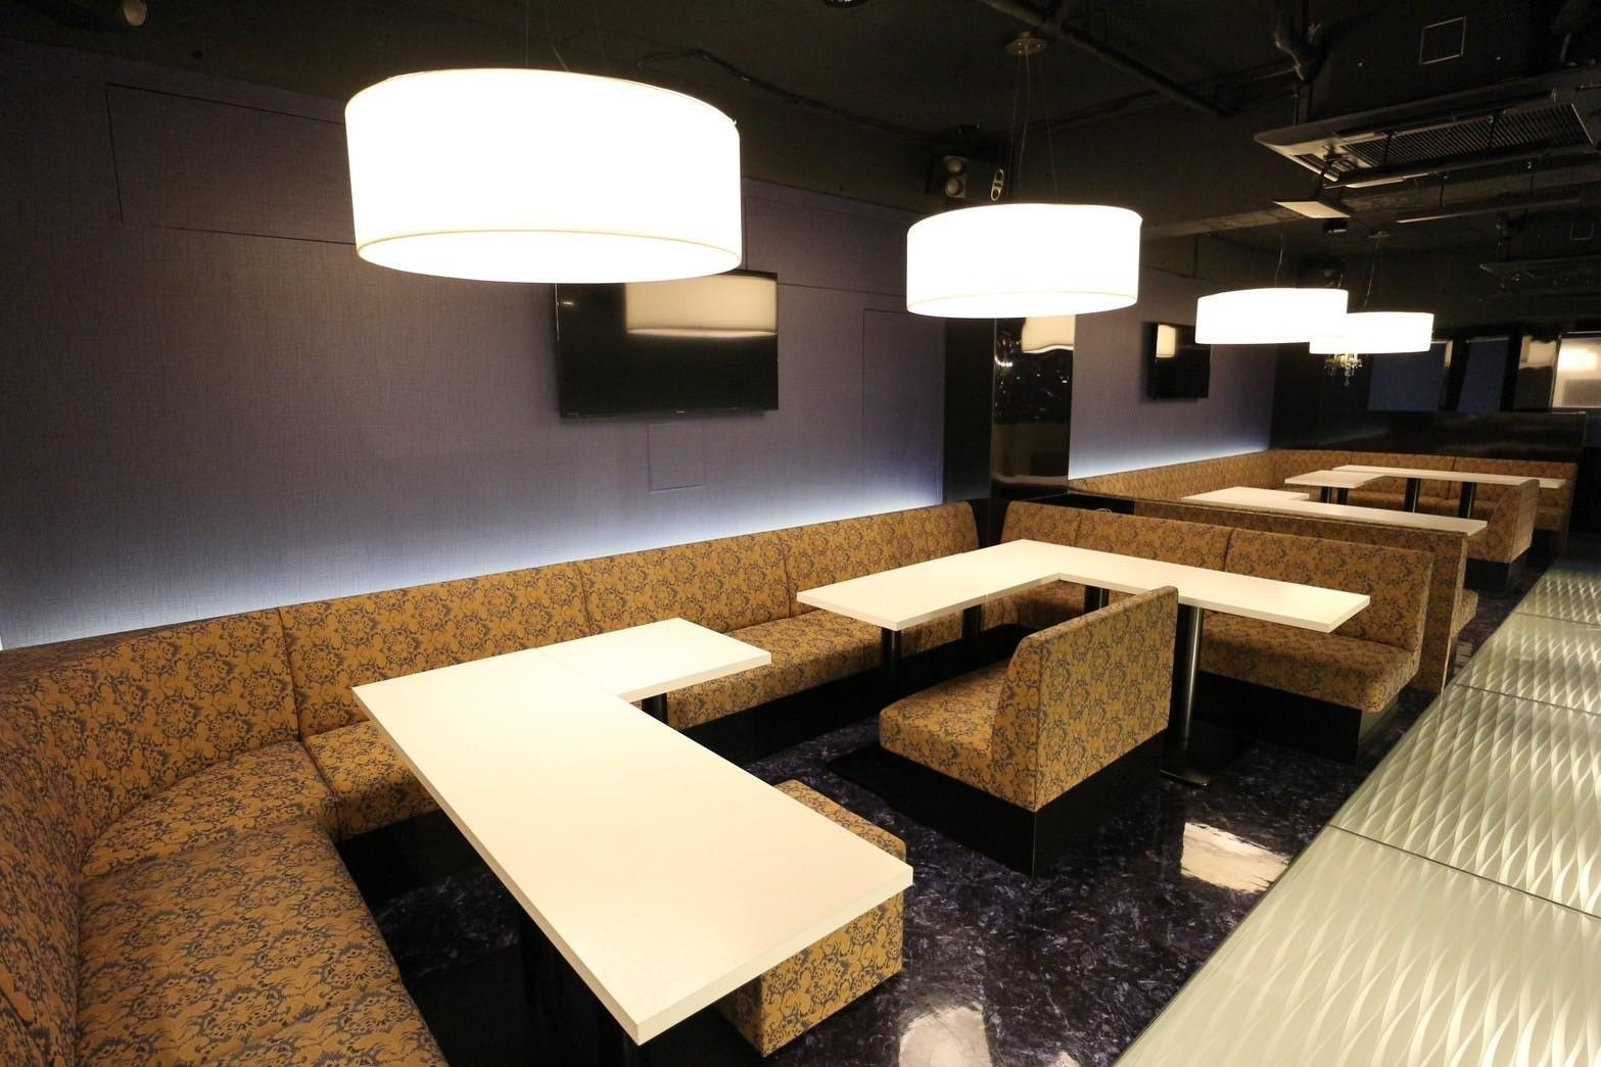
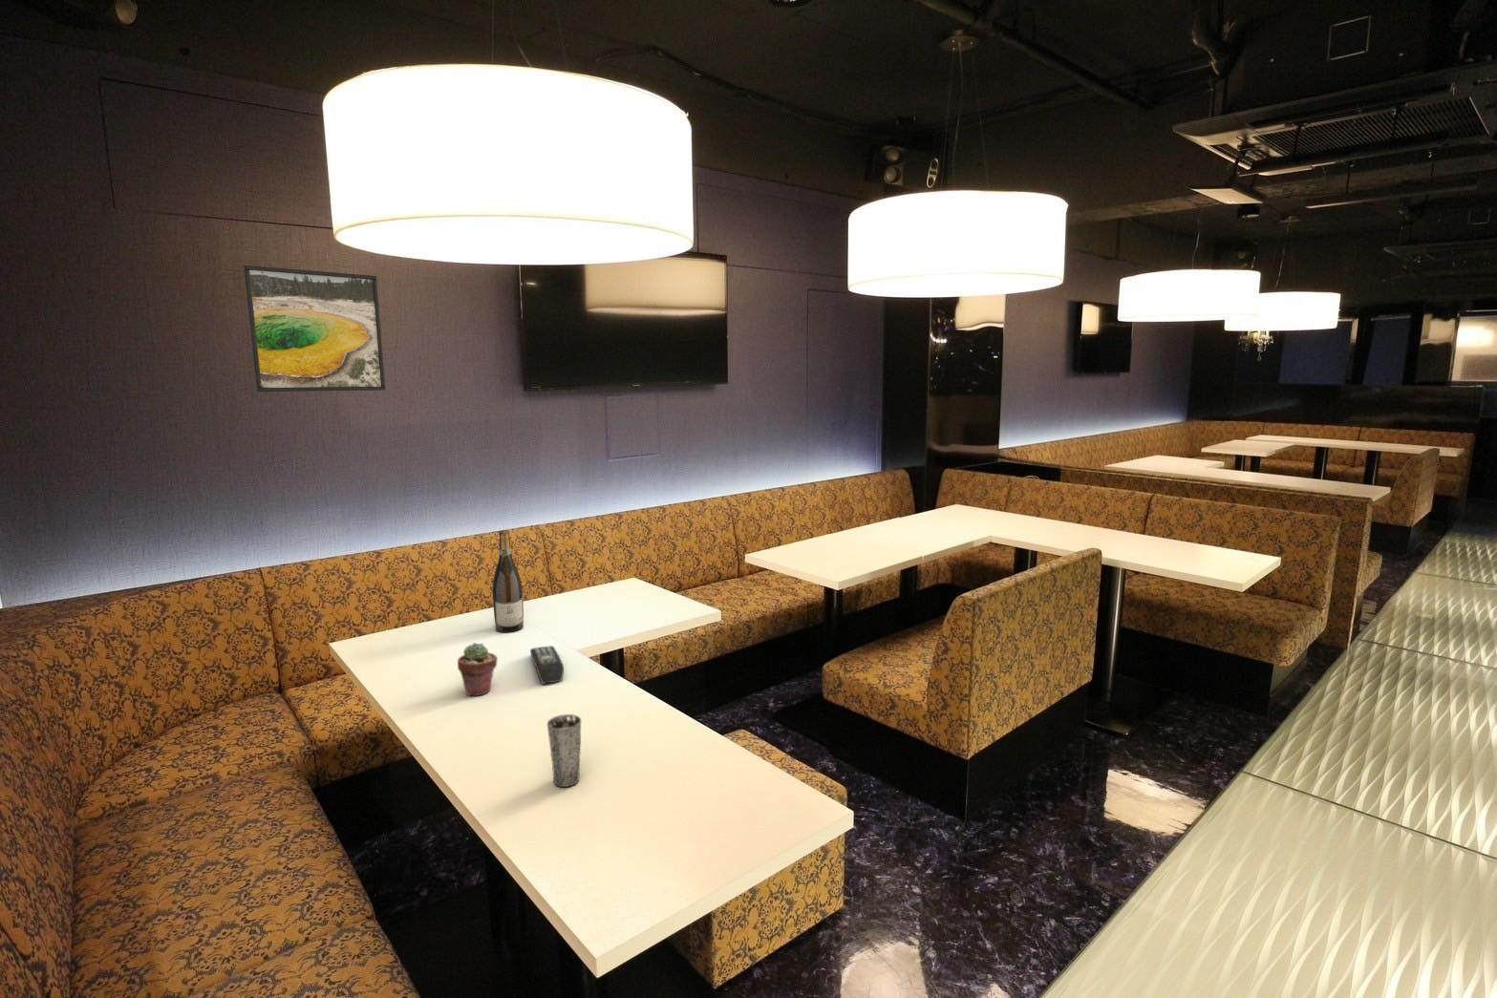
+ potted succulent [457,642,499,697]
+ wine bottle [492,529,525,633]
+ remote control [529,645,565,685]
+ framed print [243,265,387,392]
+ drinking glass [547,713,581,787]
